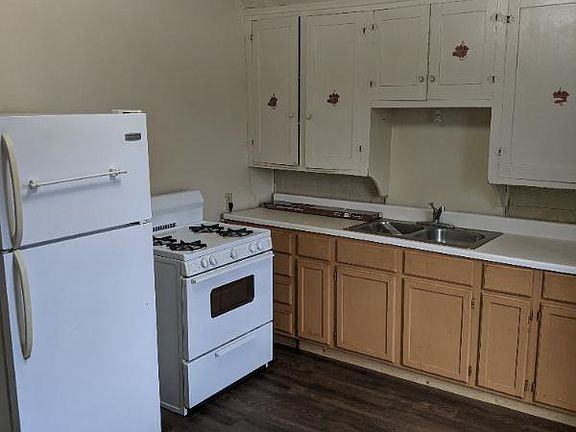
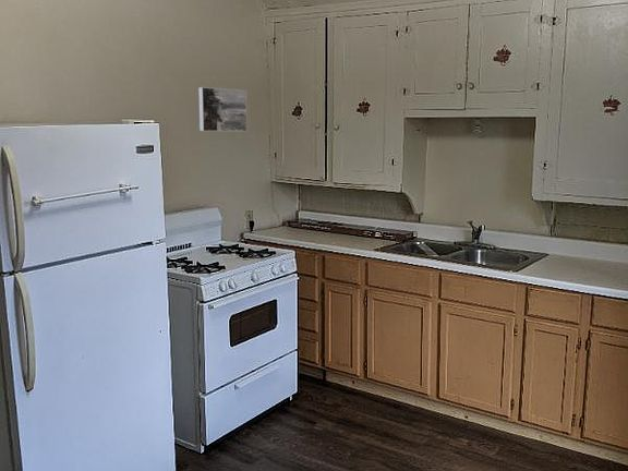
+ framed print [197,86,247,132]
